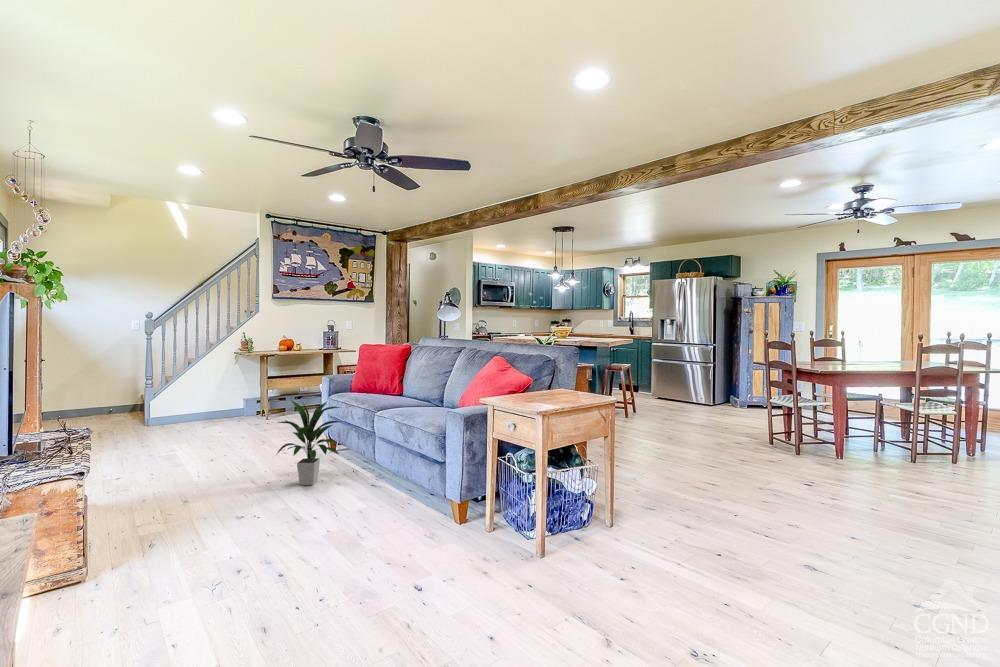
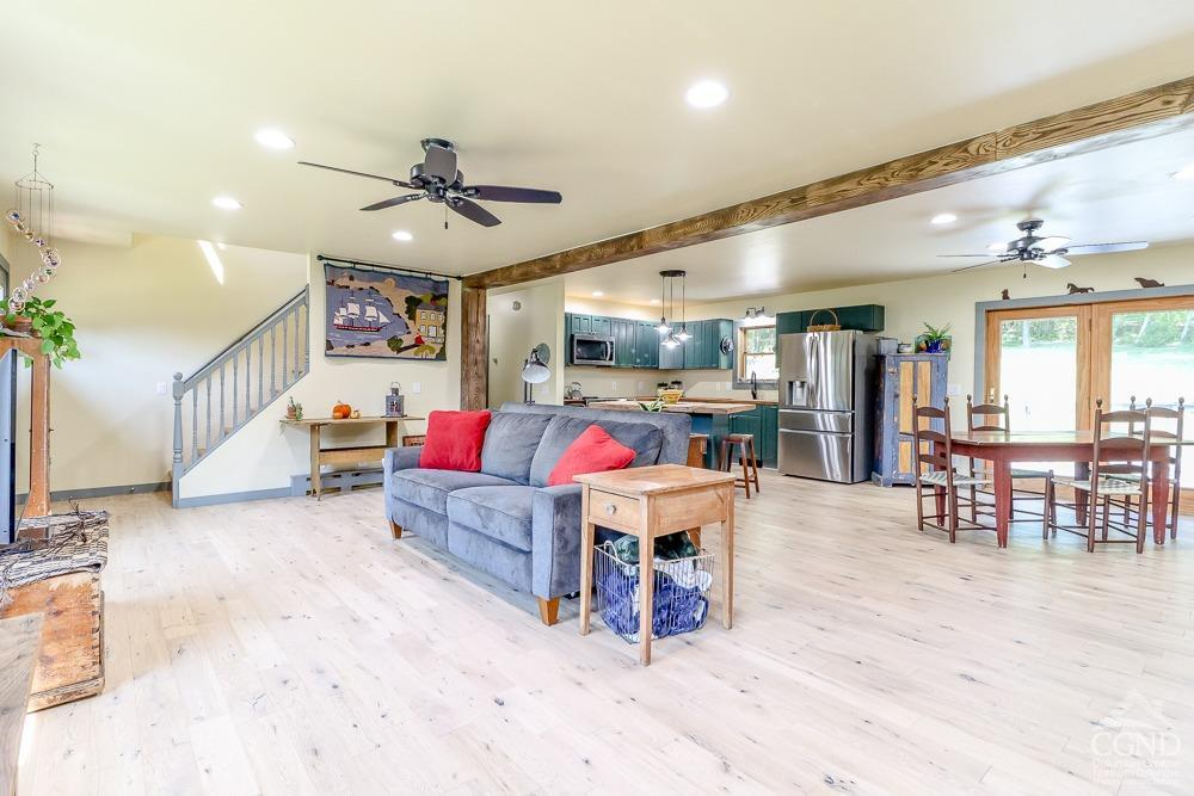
- indoor plant [275,398,343,486]
